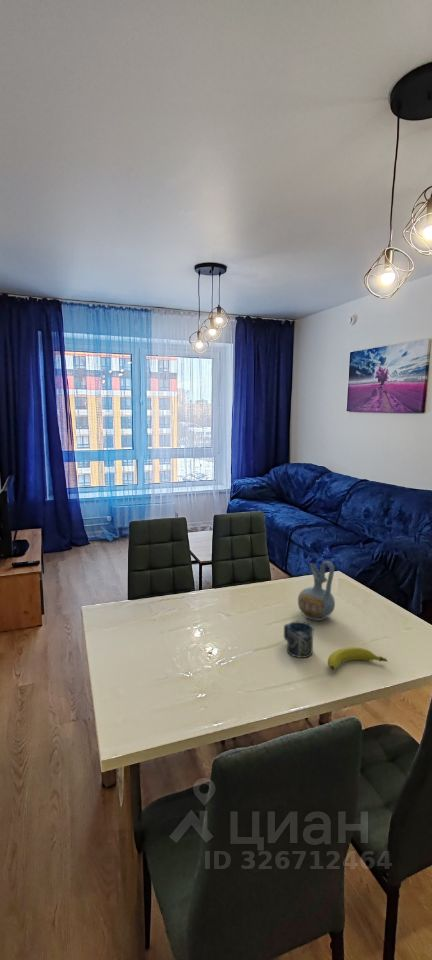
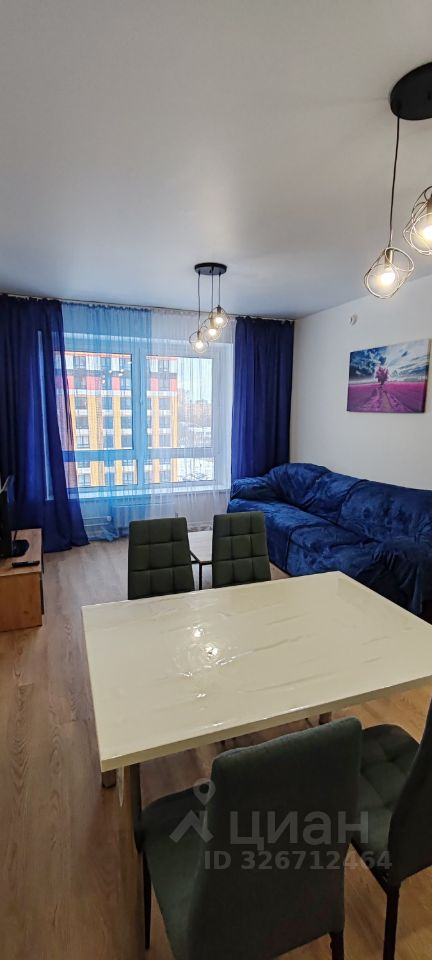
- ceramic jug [297,560,336,622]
- cup [283,620,315,659]
- fruit [327,646,389,671]
